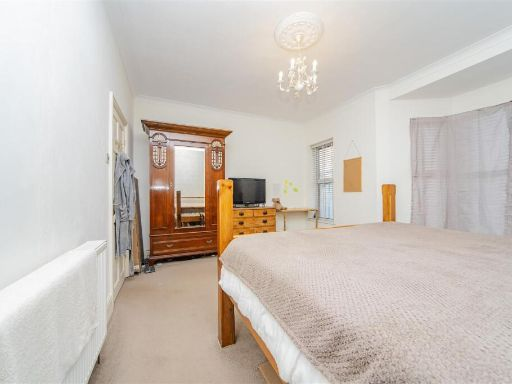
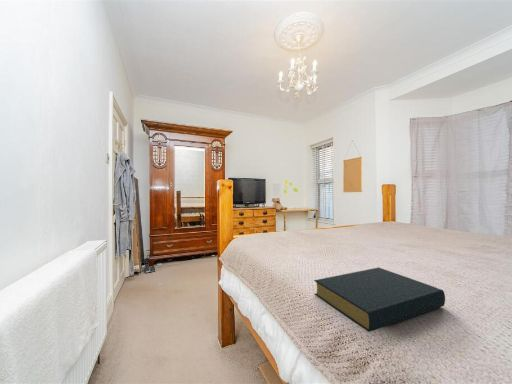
+ hardback book [313,267,446,333]
